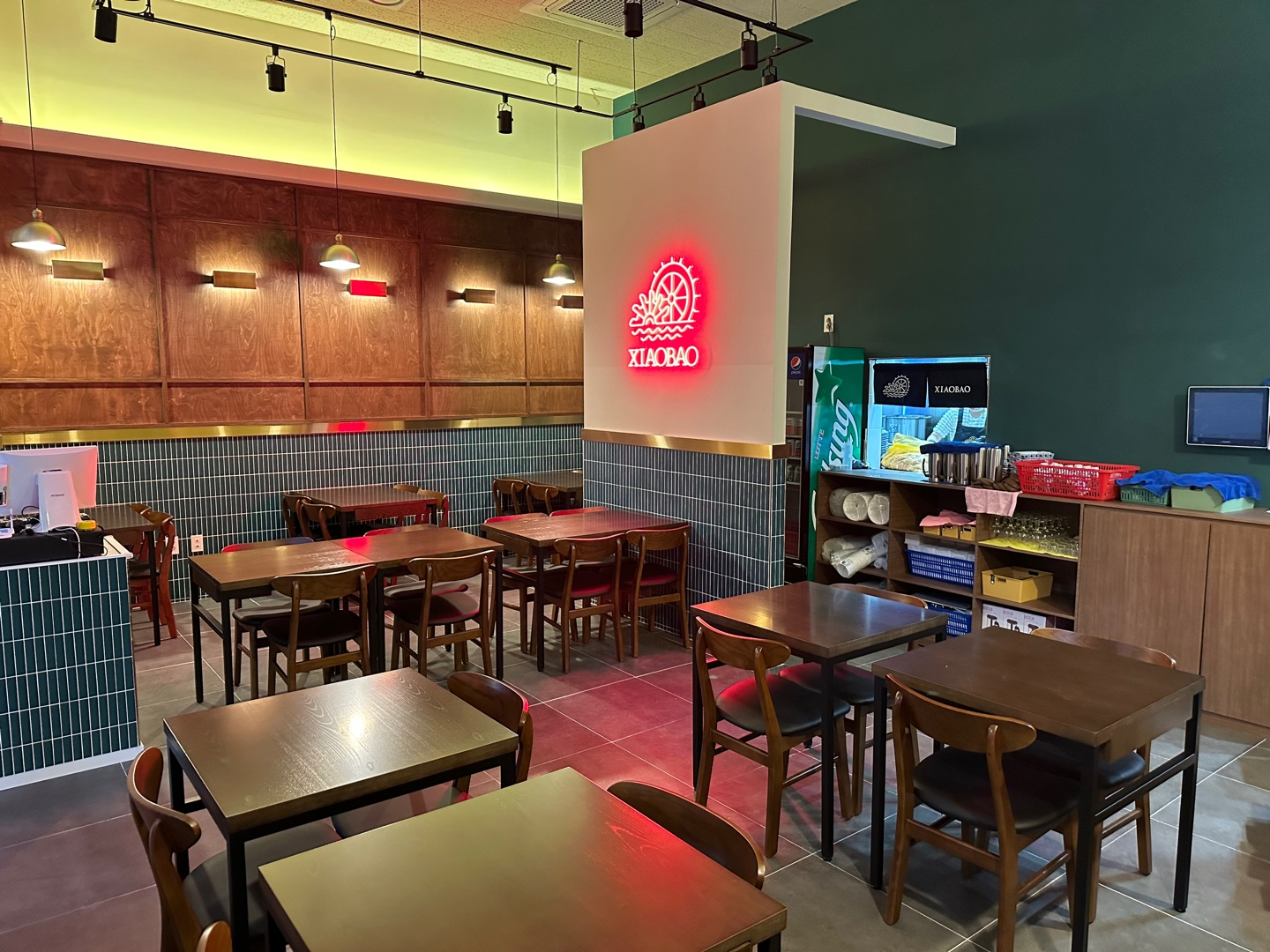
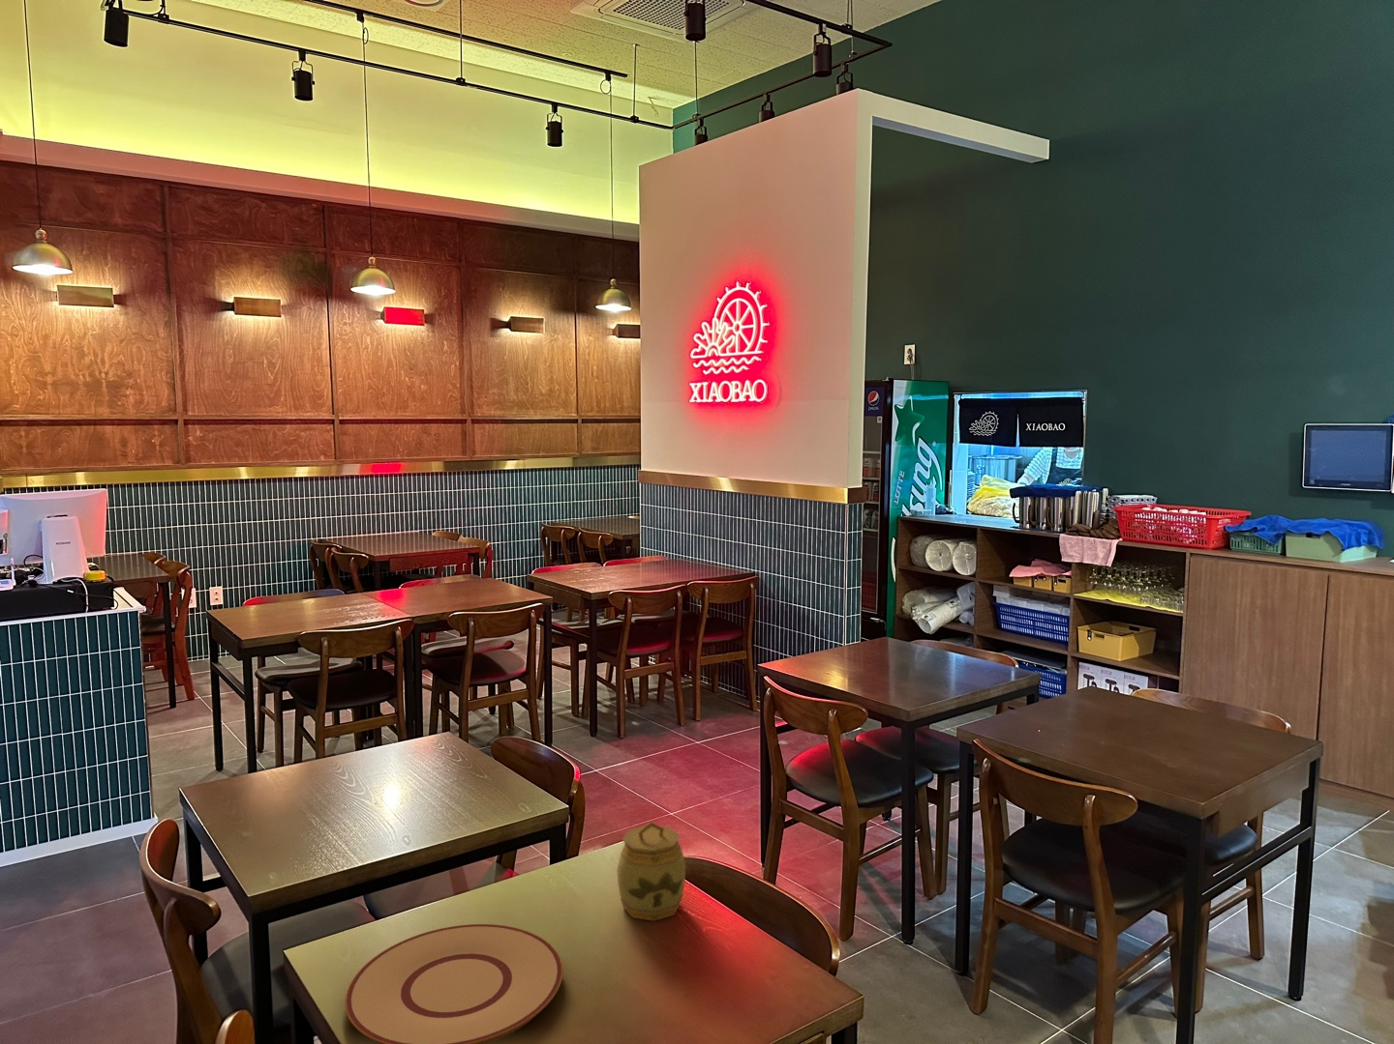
+ jar [616,820,686,922]
+ plate [344,923,564,1044]
